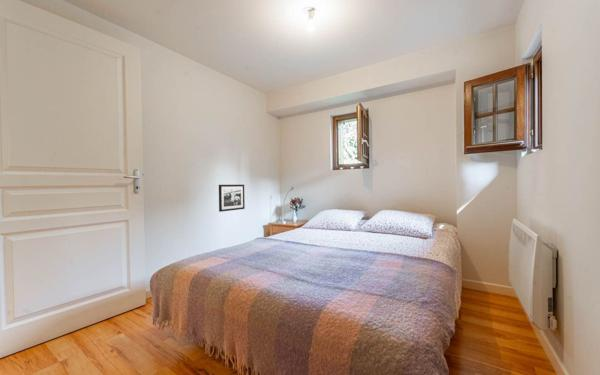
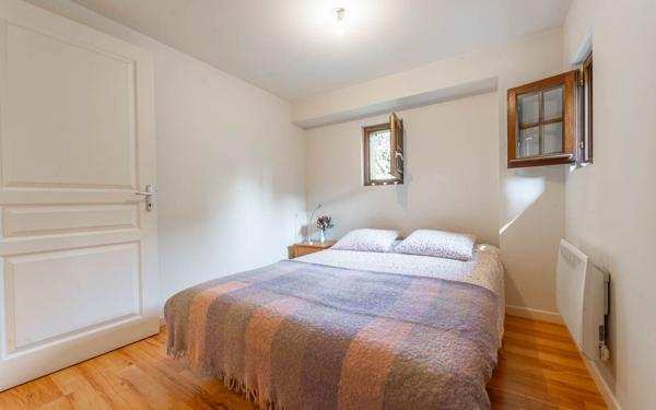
- picture frame [218,184,246,213]
